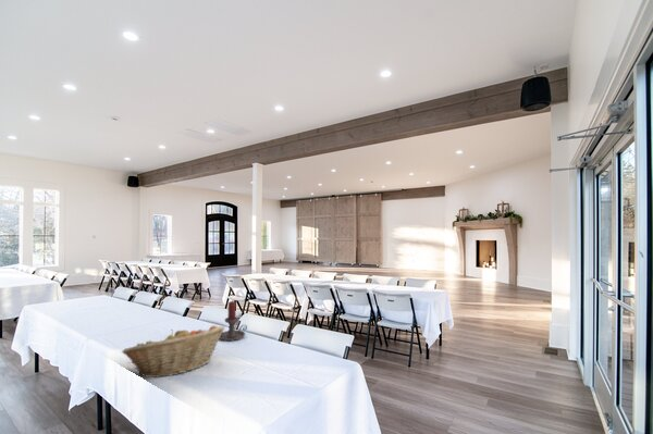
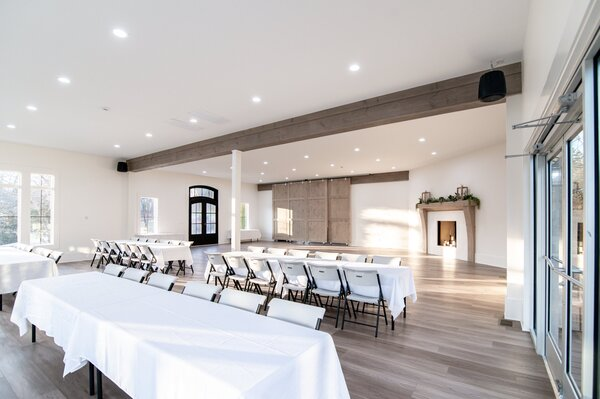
- fruit basket [121,324,225,379]
- candle holder [219,300,248,343]
